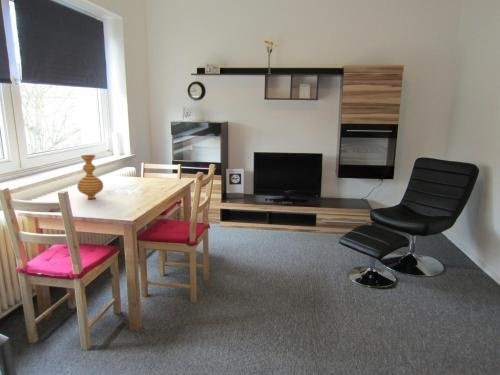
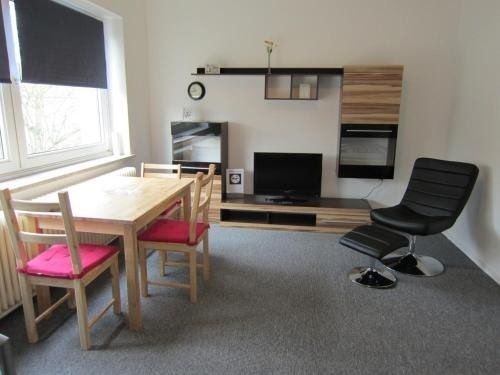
- vase [76,154,104,200]
